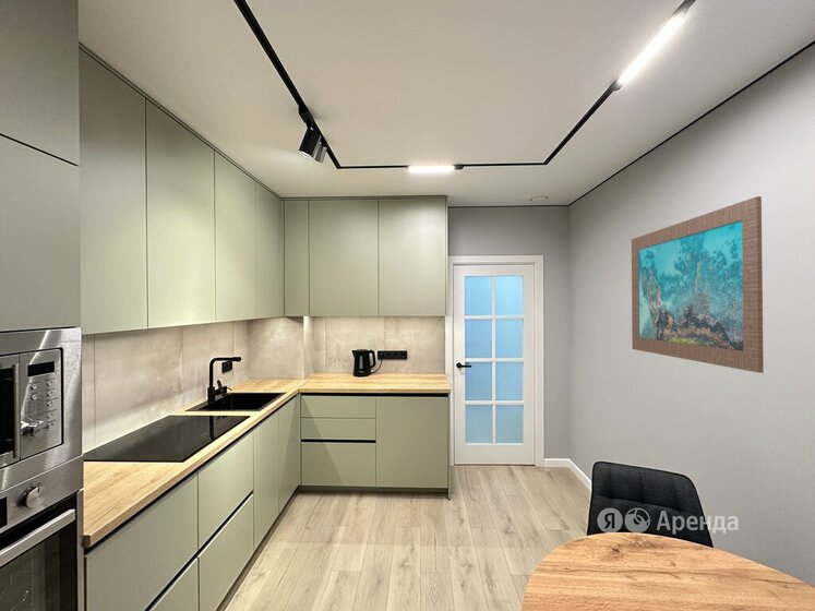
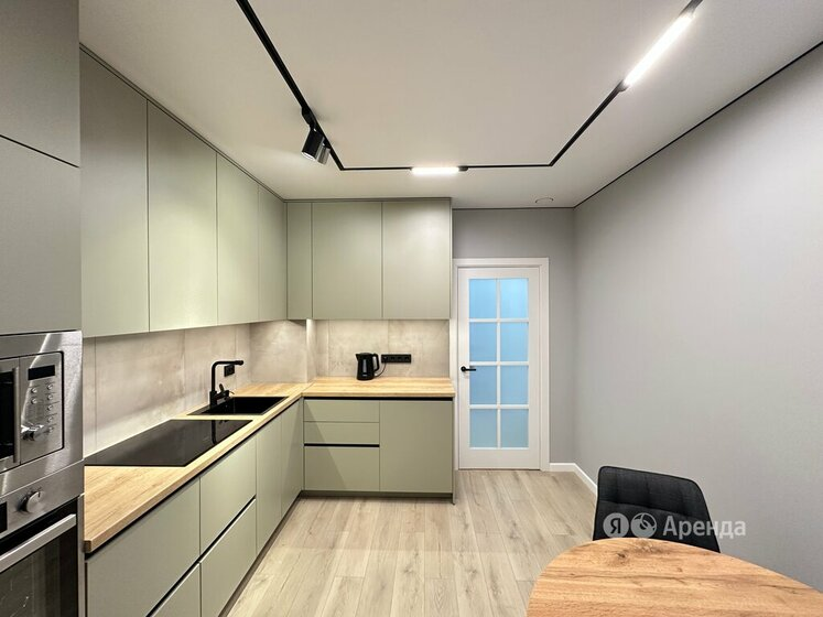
- wall art [631,195,765,374]
